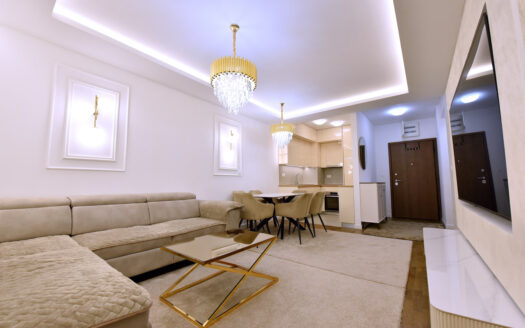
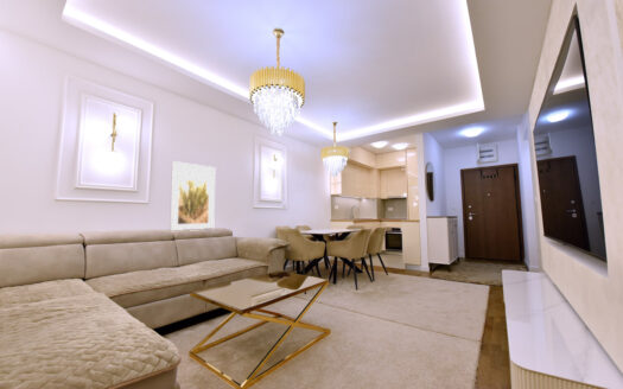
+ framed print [169,160,216,231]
